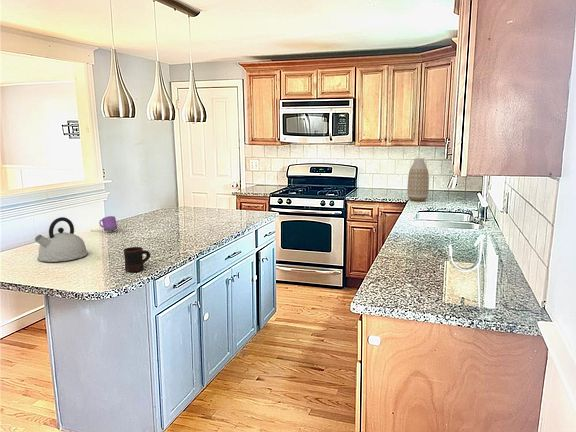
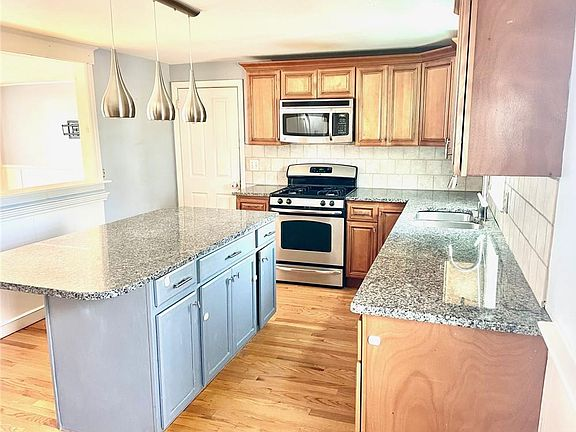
- mug [123,246,151,273]
- vase [406,157,430,202]
- mug [90,215,118,234]
- kettle [34,216,89,263]
